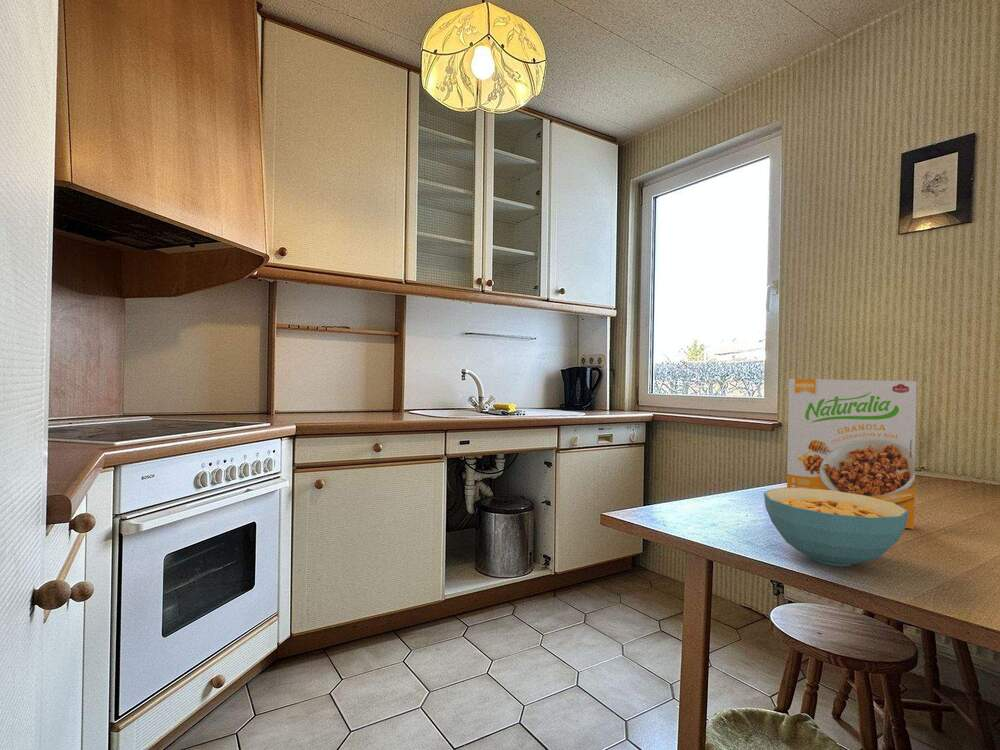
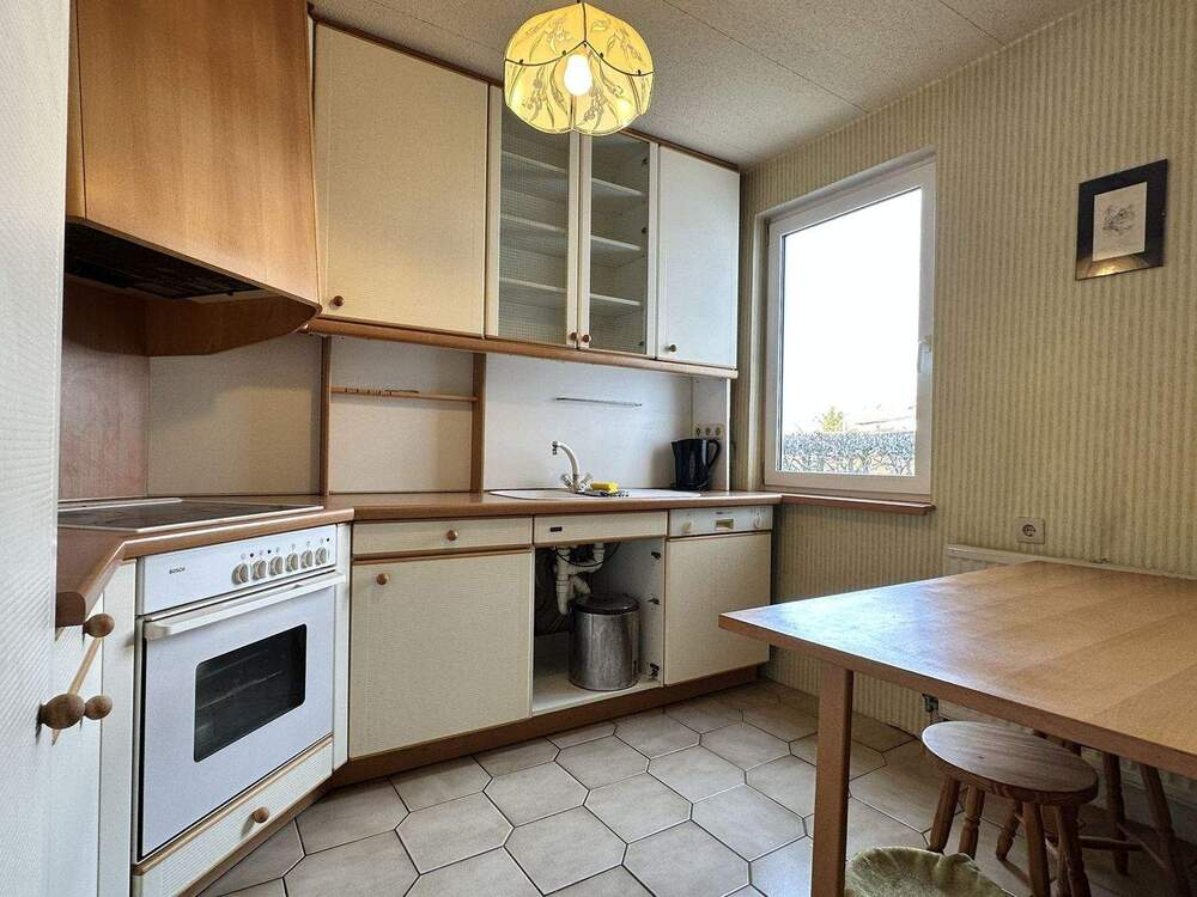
- cereal box [786,378,918,530]
- cereal bowl [763,487,909,568]
